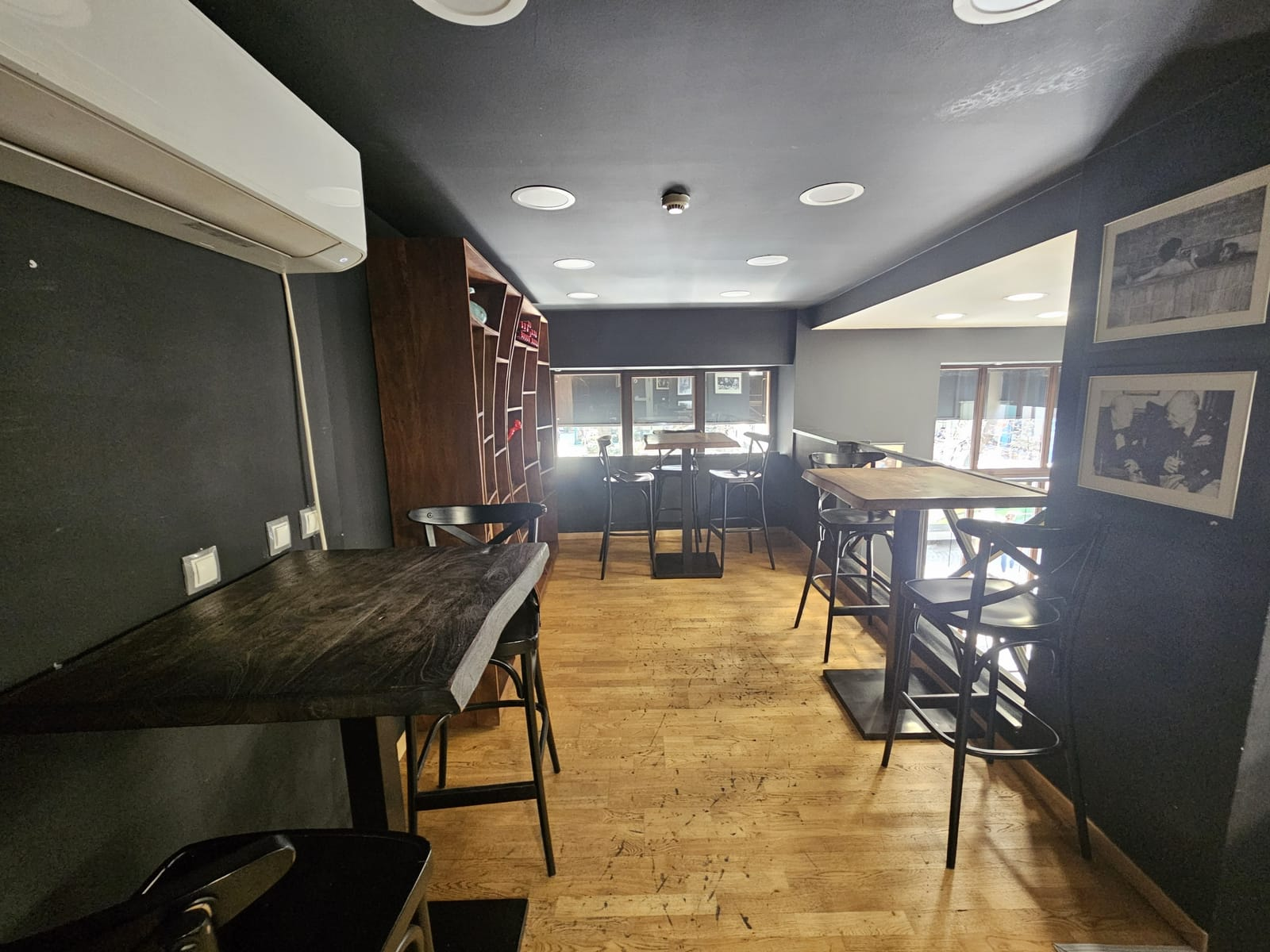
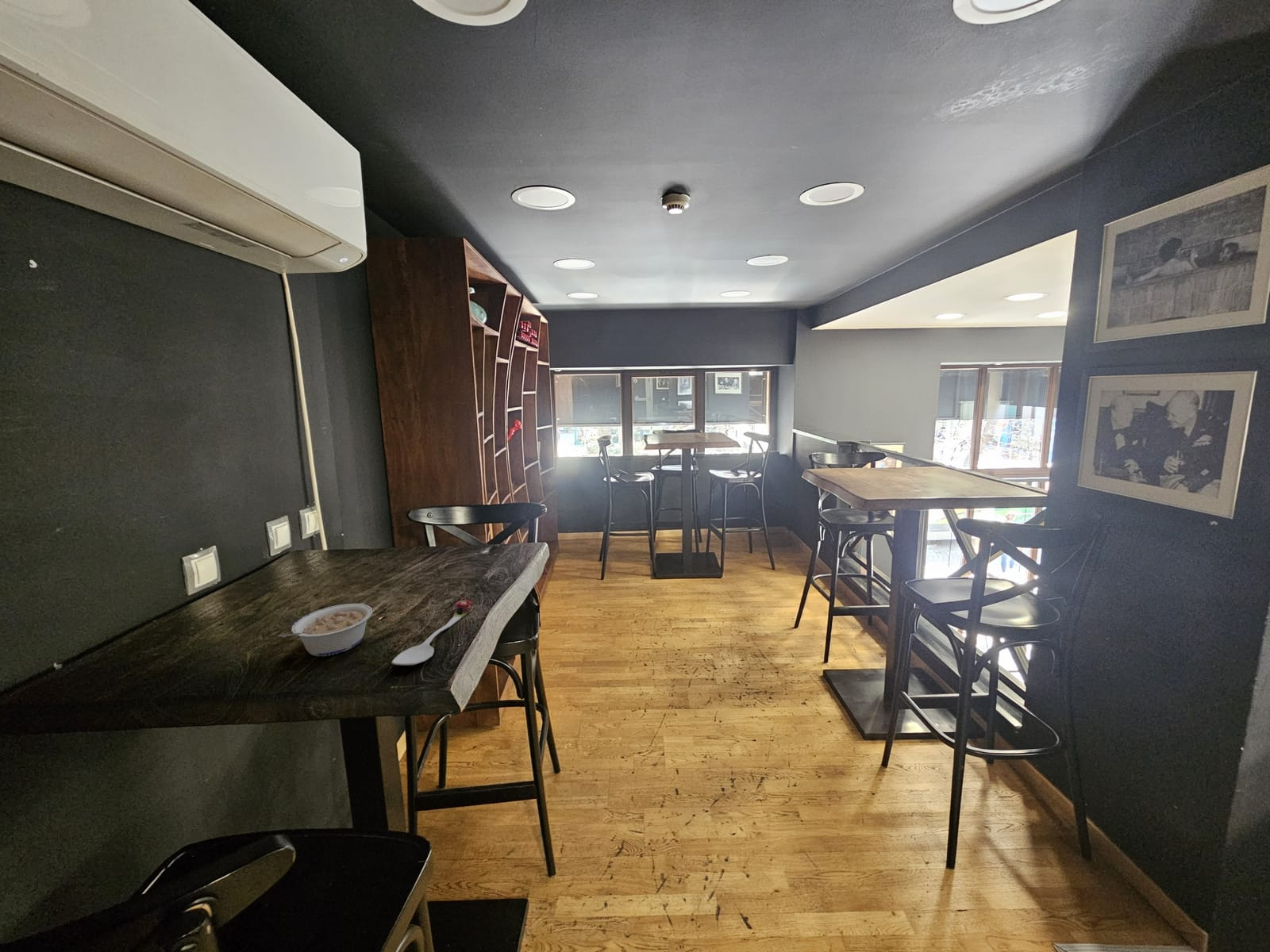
+ spoon [391,599,473,666]
+ legume [277,603,373,657]
